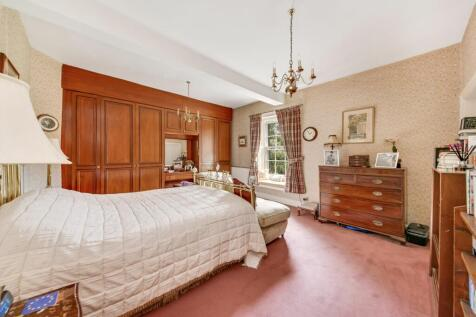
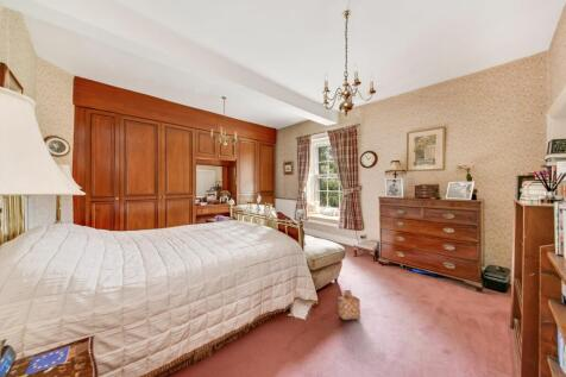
+ basket [337,289,361,321]
